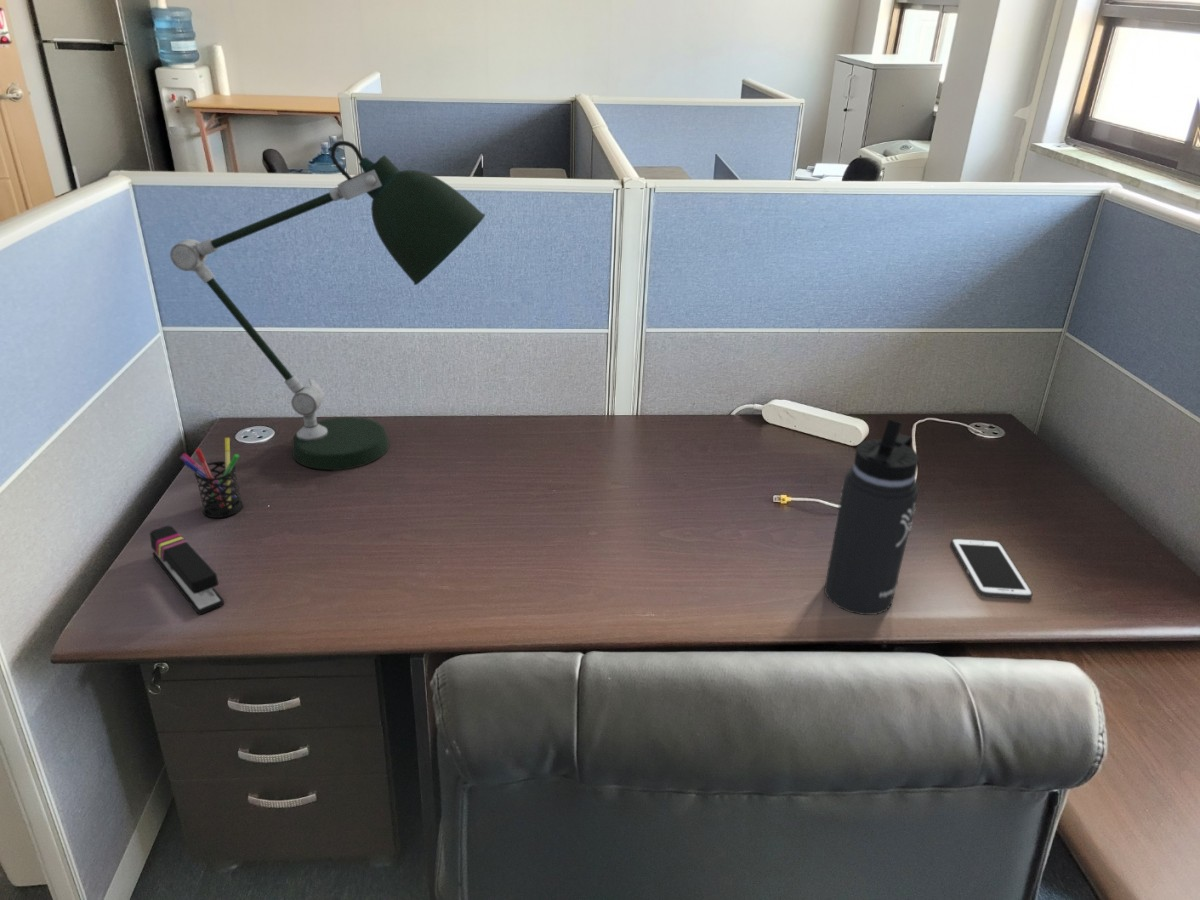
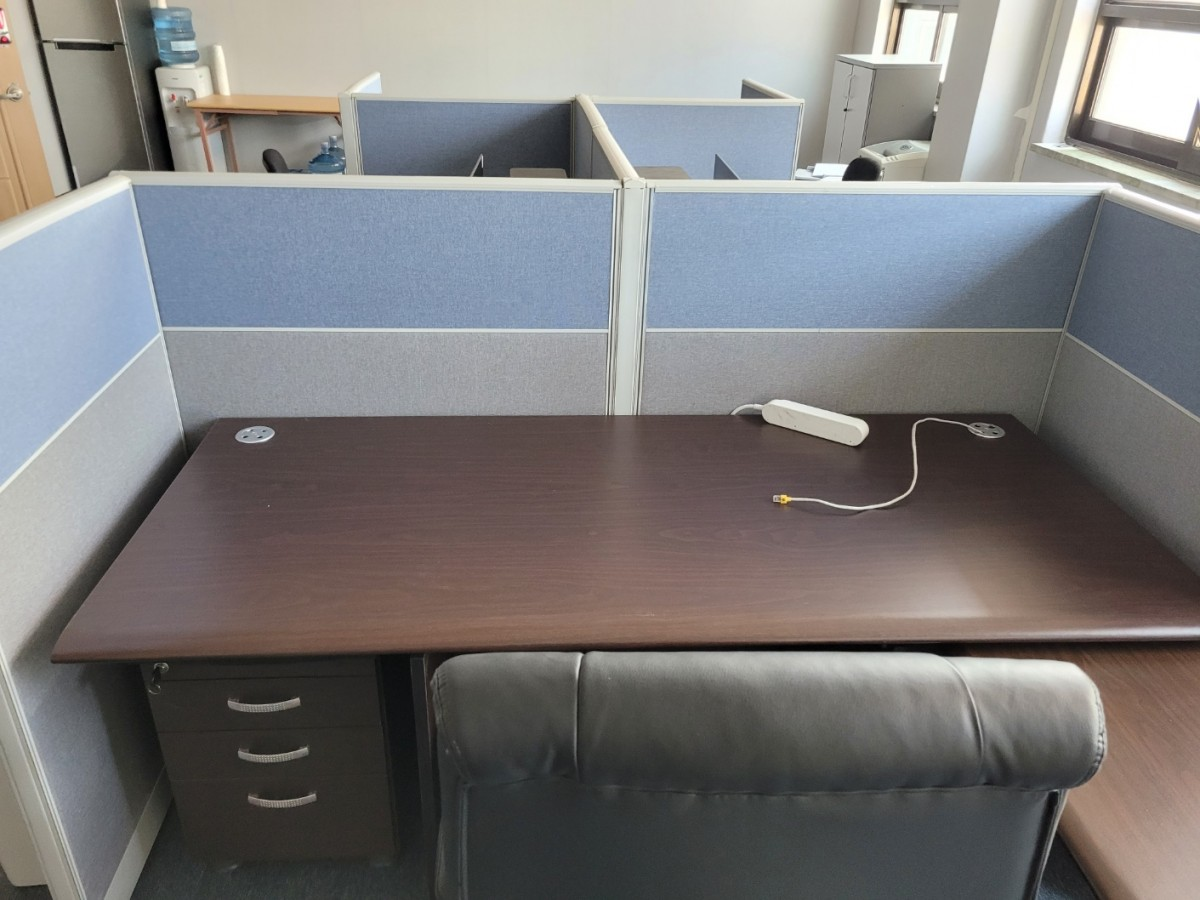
- pen holder [179,437,244,519]
- stapler [149,525,225,615]
- desk lamp [169,140,486,471]
- thermos bottle [823,419,920,616]
- cell phone [950,537,1034,600]
